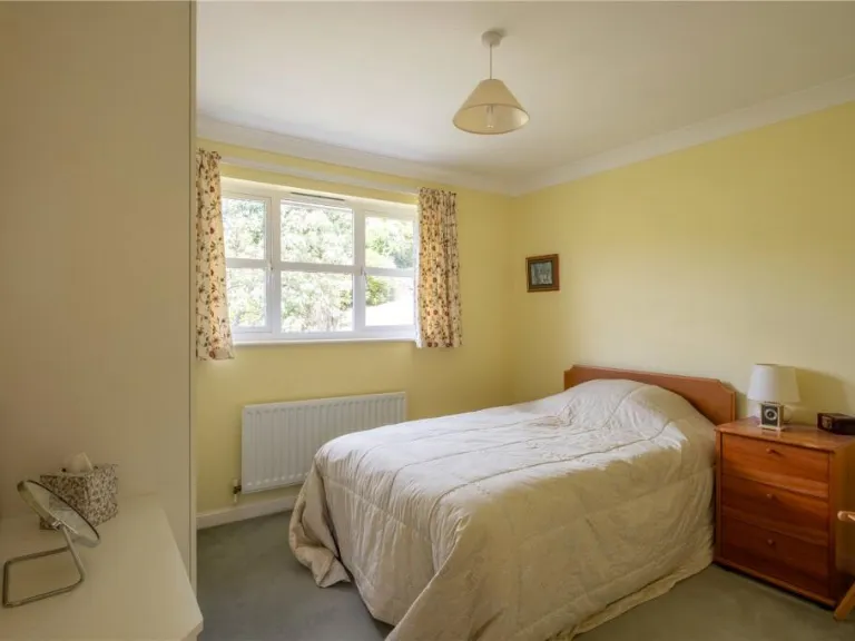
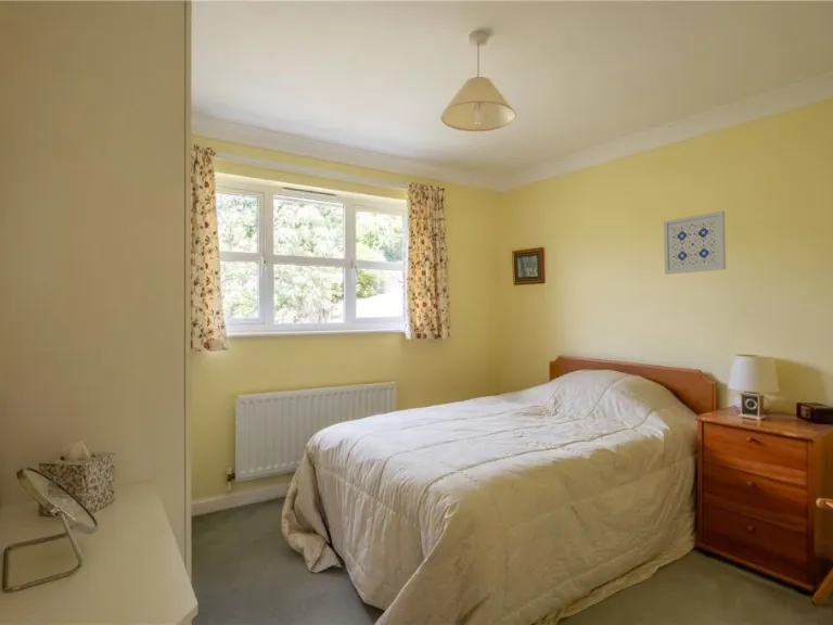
+ wall art [663,209,727,276]
